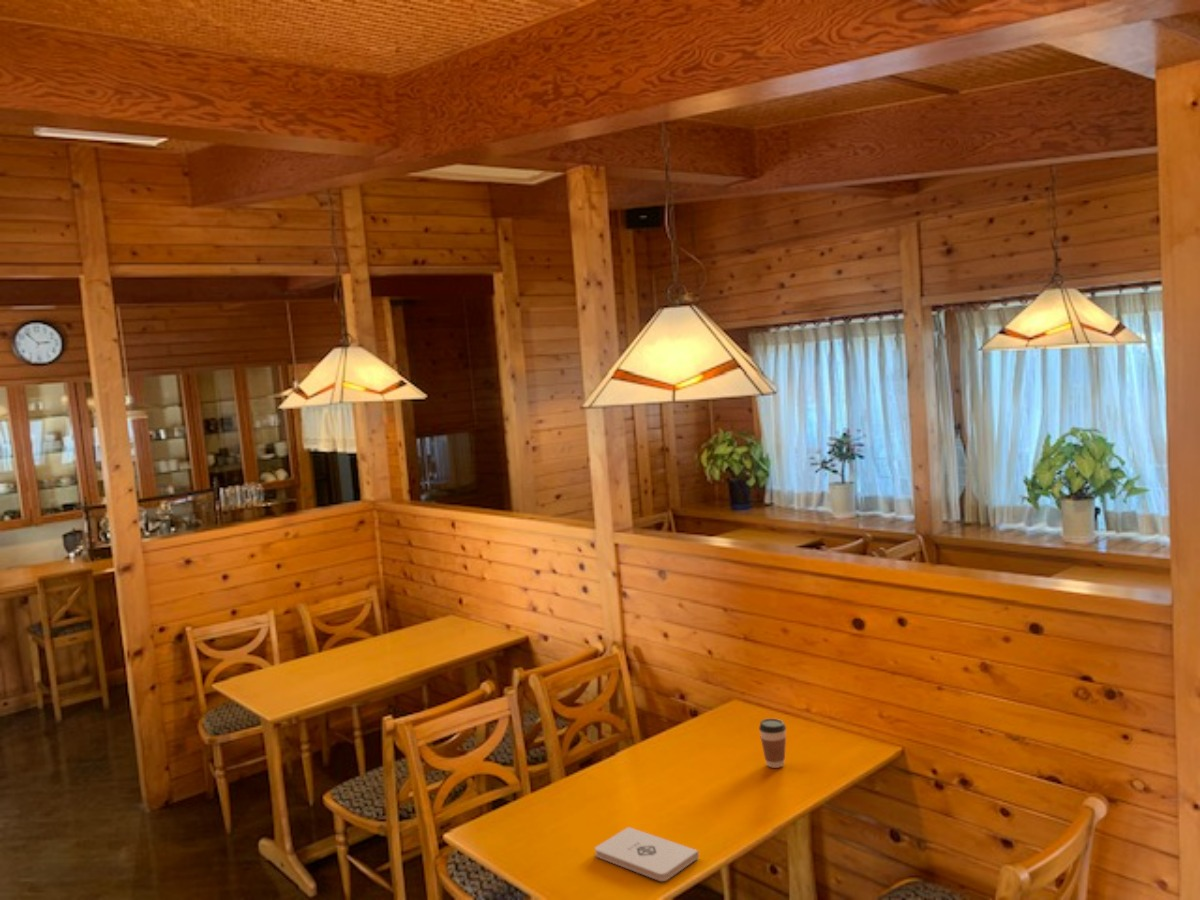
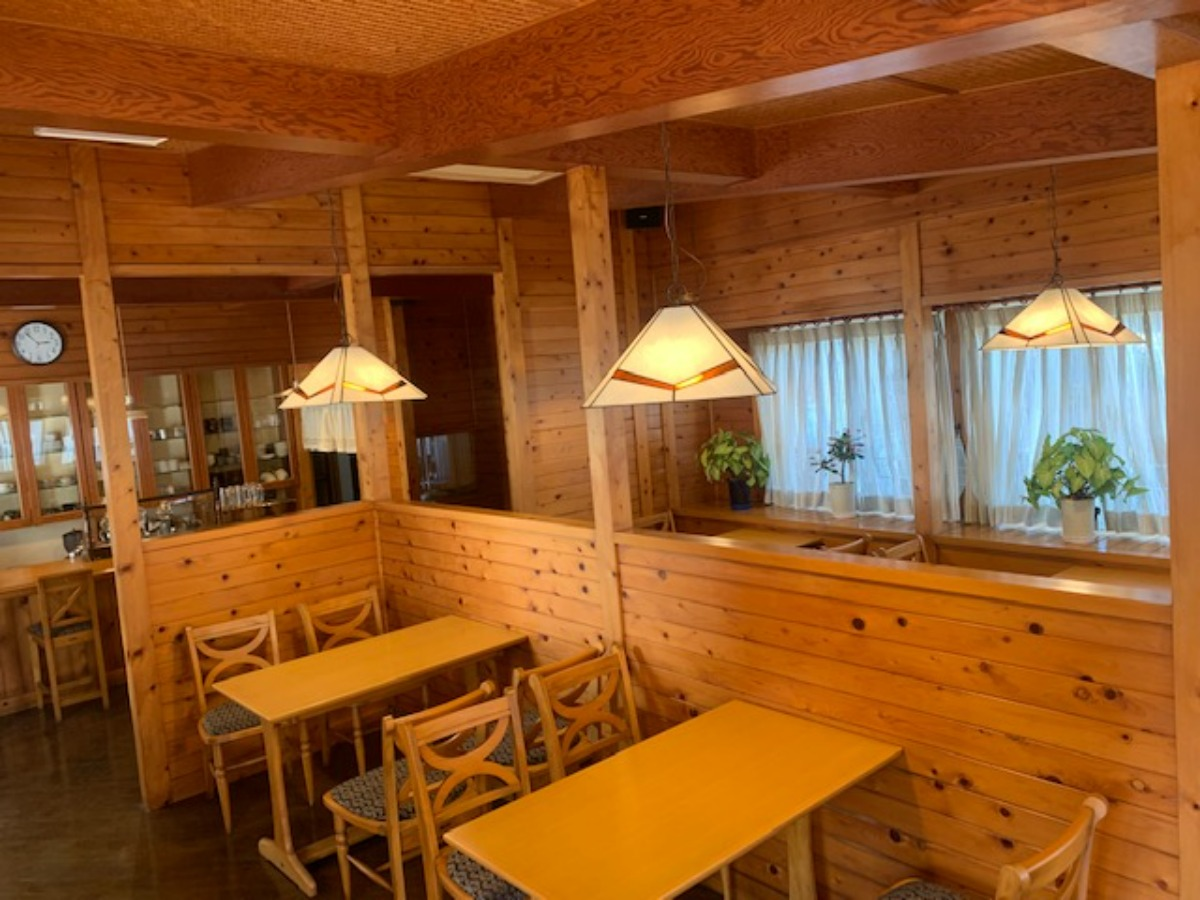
- notepad [594,826,700,882]
- coffee cup [758,718,787,769]
